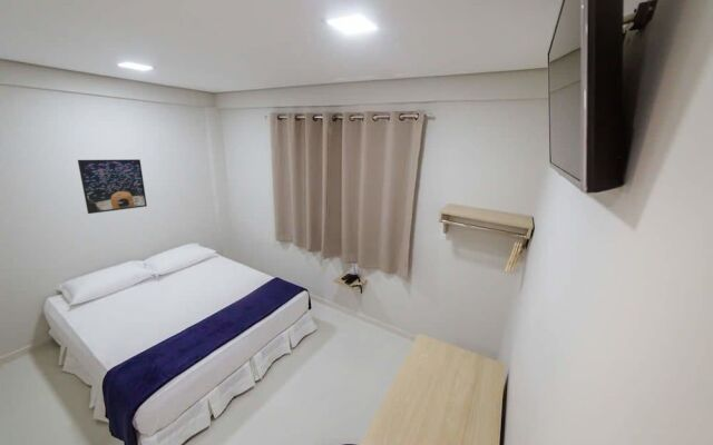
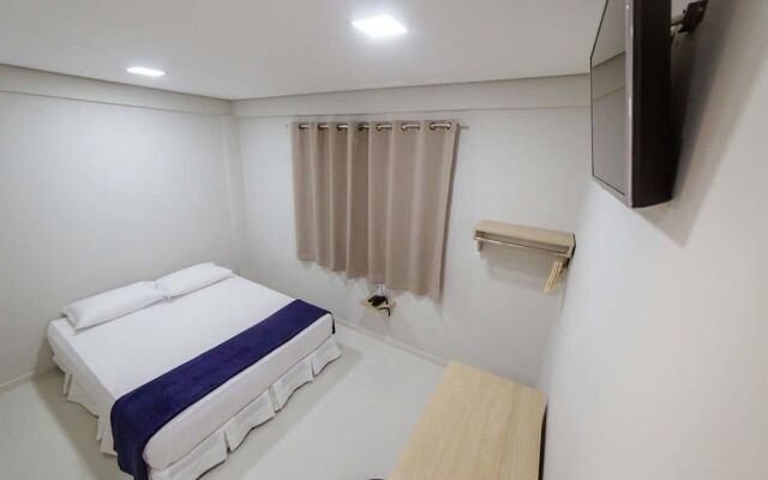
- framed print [77,158,148,215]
